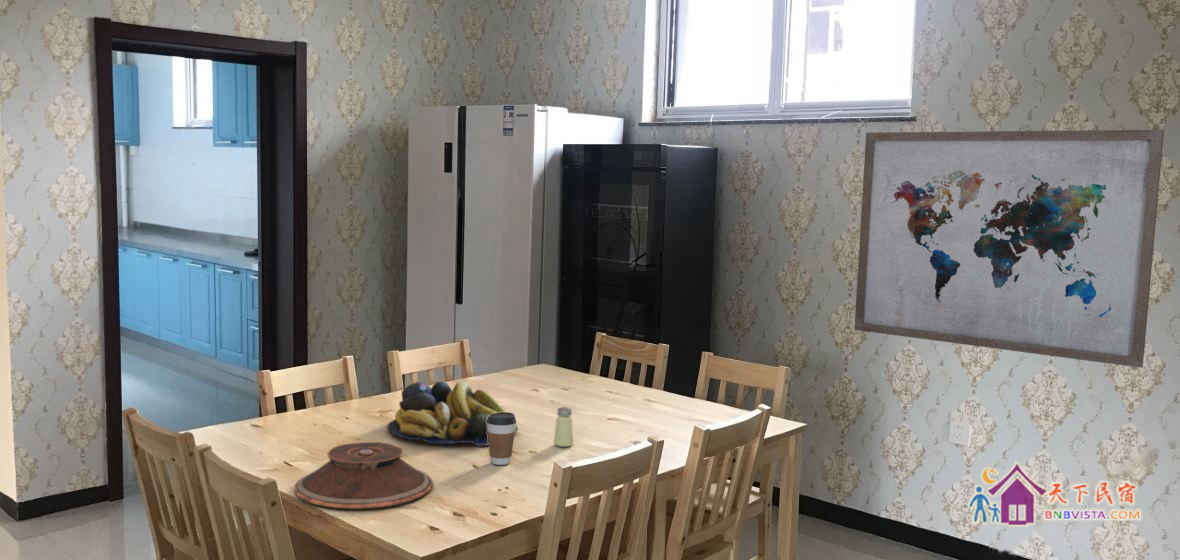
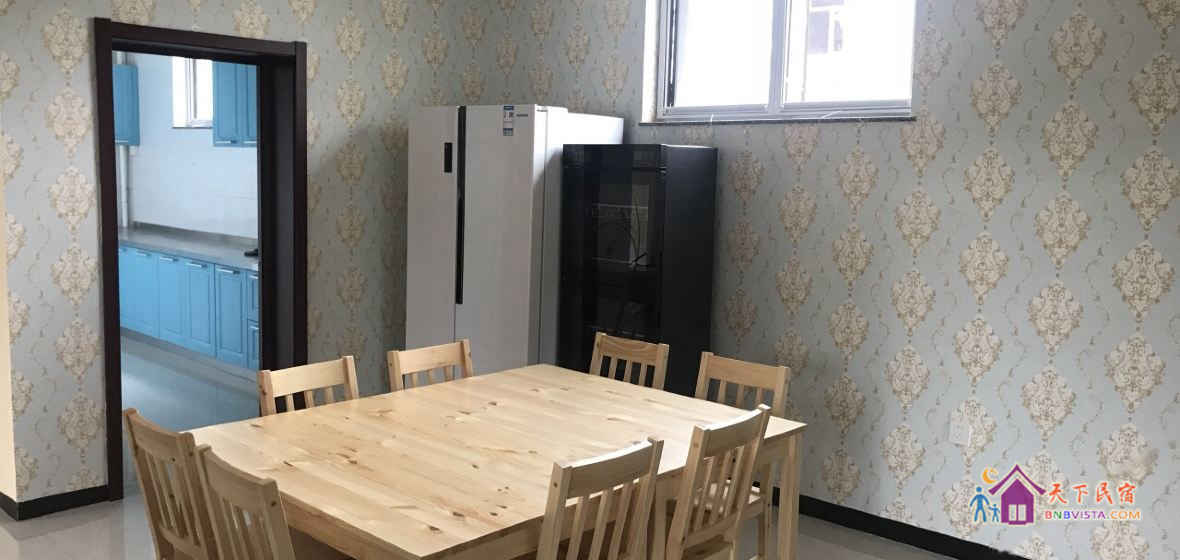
- fruit bowl [386,380,519,447]
- coffee cup [486,411,517,466]
- saltshaker [553,406,574,448]
- wall art [853,129,1165,369]
- plate [293,441,434,511]
